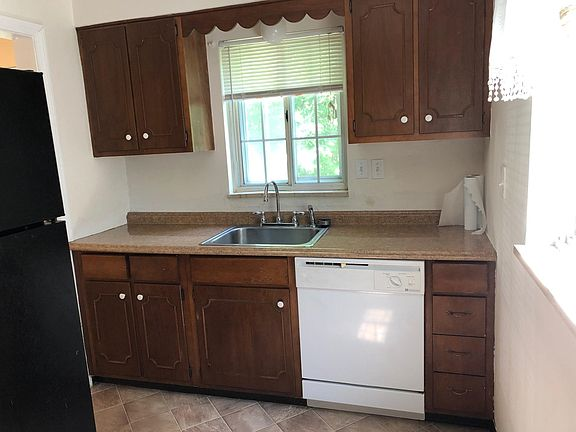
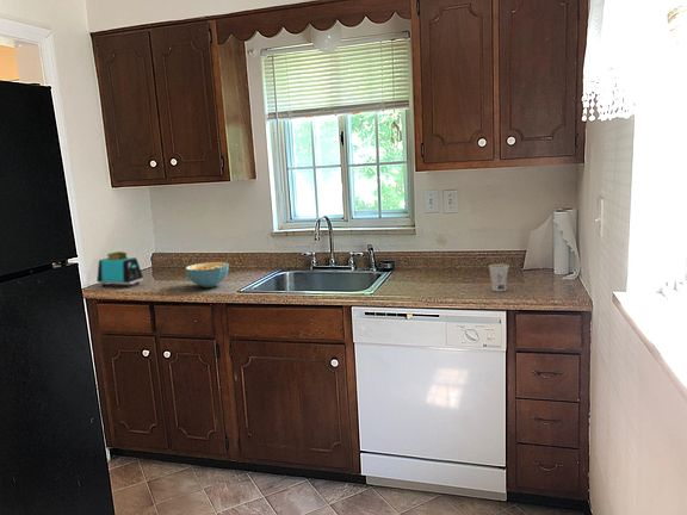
+ cup [488,262,510,292]
+ cereal bowl [184,261,230,288]
+ toaster [95,250,144,288]
